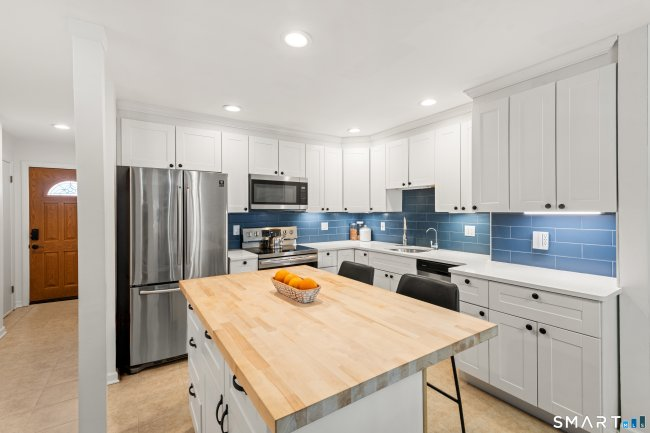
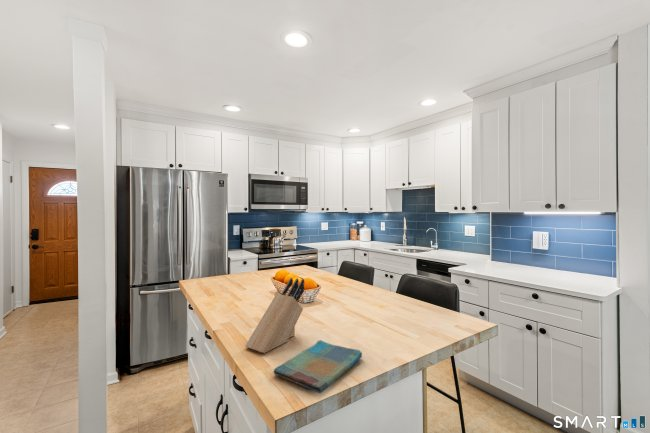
+ knife block [244,277,305,354]
+ dish towel [273,339,363,394]
